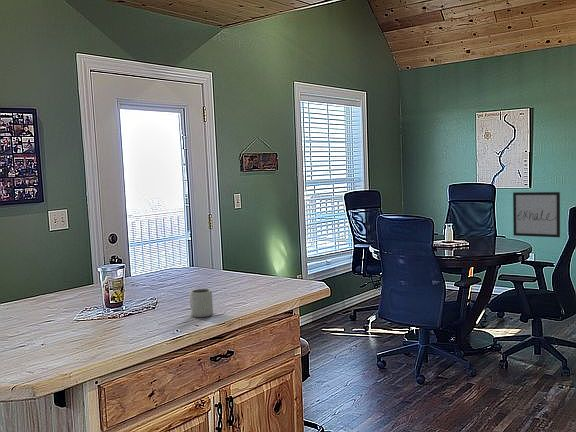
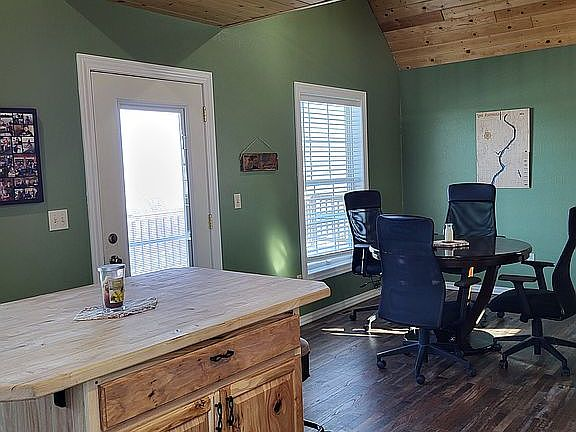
- cup [189,288,214,318]
- wall art [512,191,561,238]
